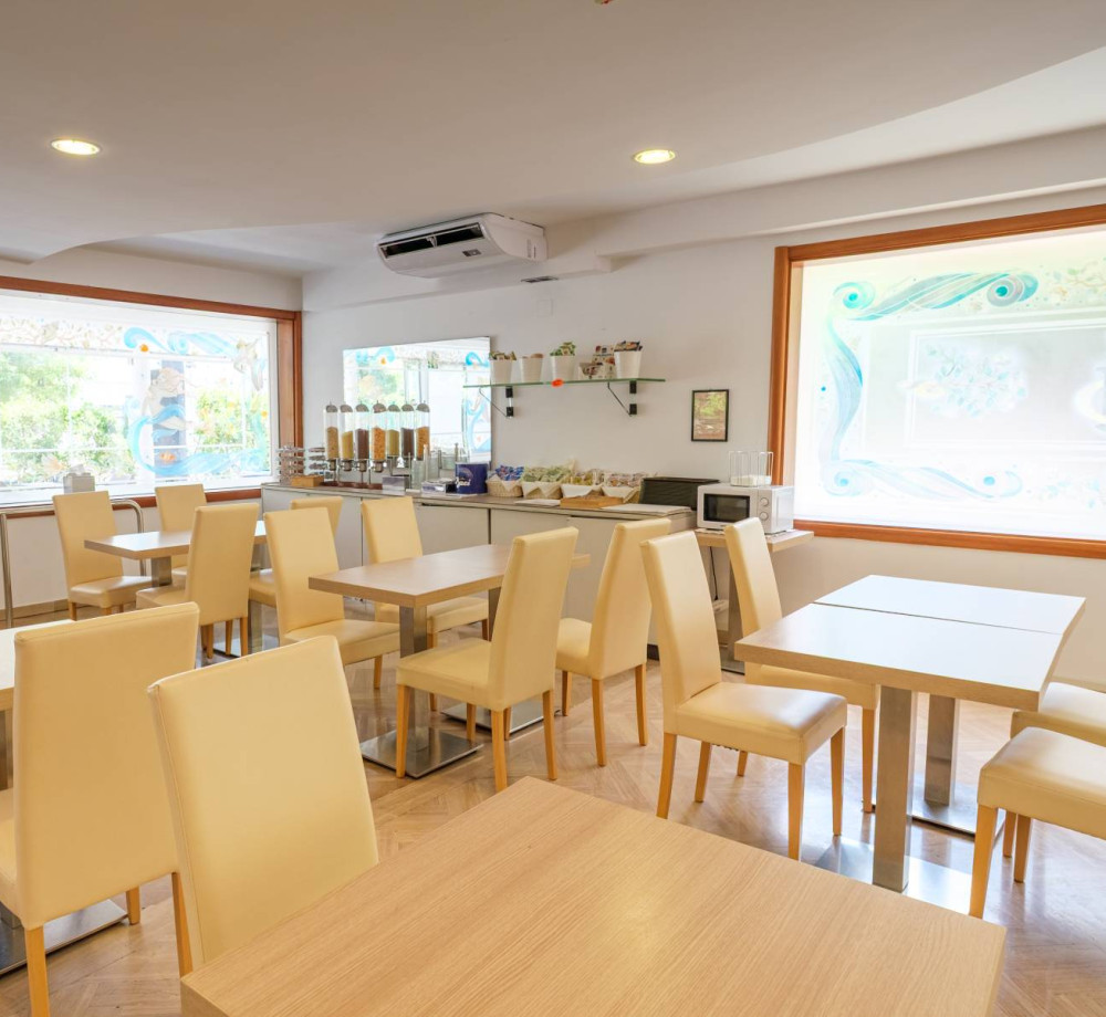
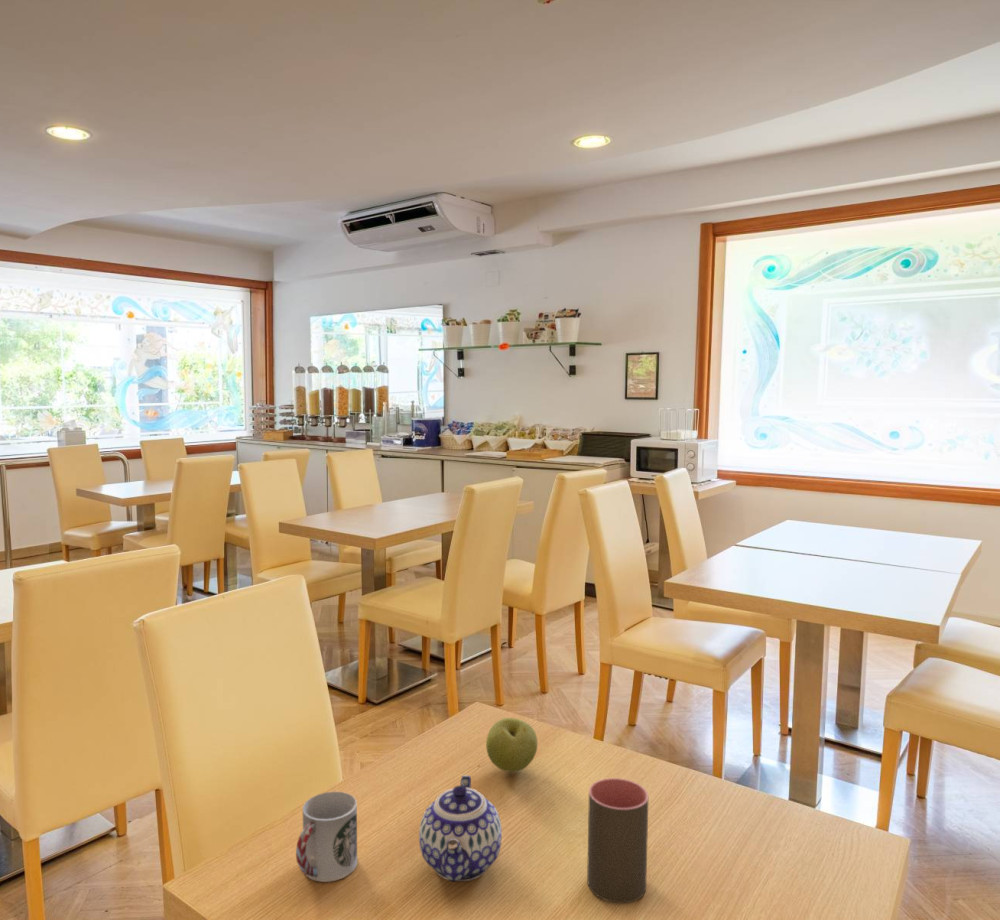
+ cup [586,777,650,904]
+ apple [485,717,538,773]
+ teapot [418,774,503,882]
+ cup [295,790,358,883]
